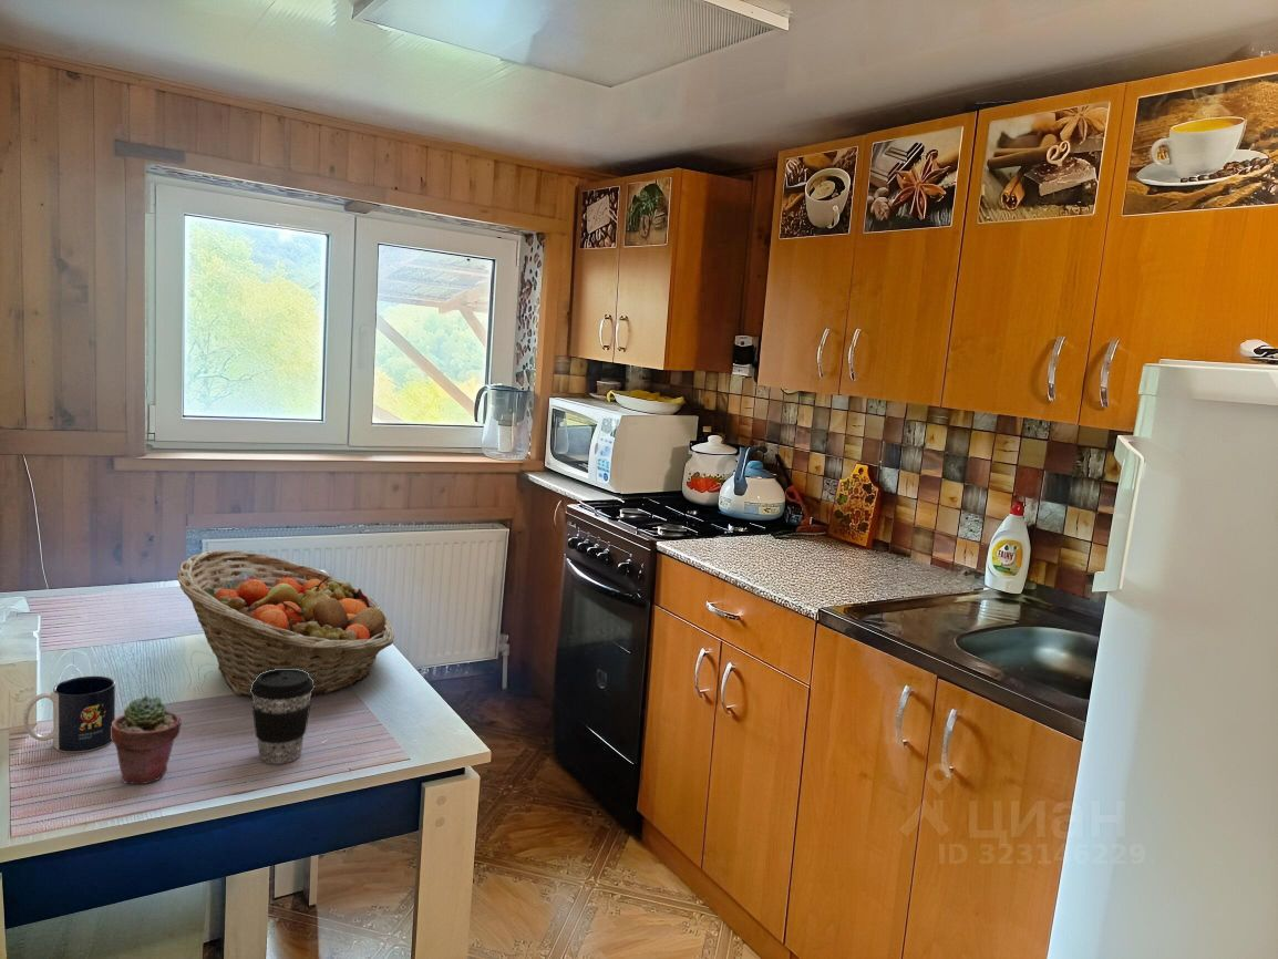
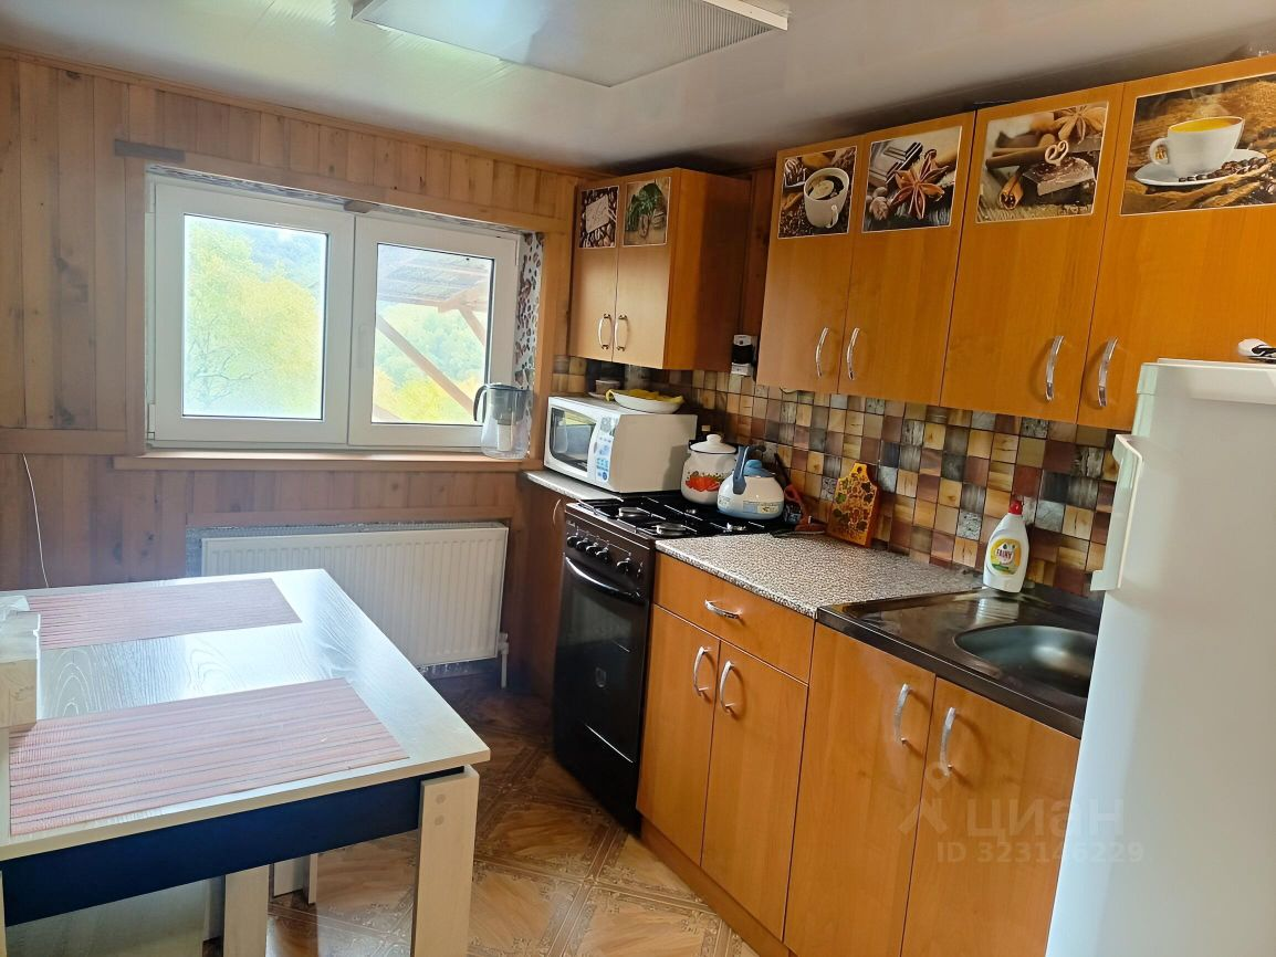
- fruit basket [176,549,395,699]
- mug [22,676,116,753]
- coffee cup [250,669,315,765]
- potted succulent [111,694,183,785]
